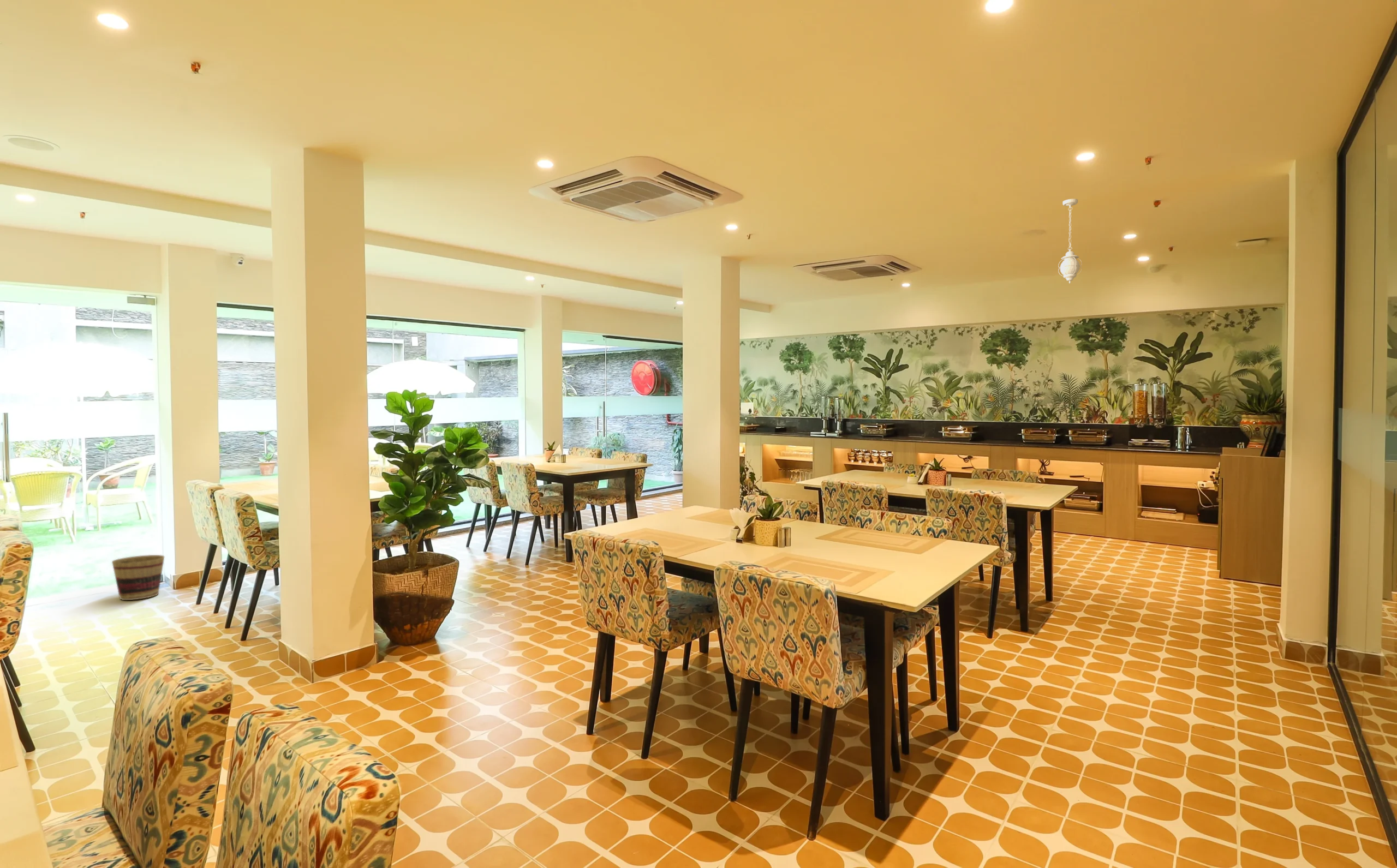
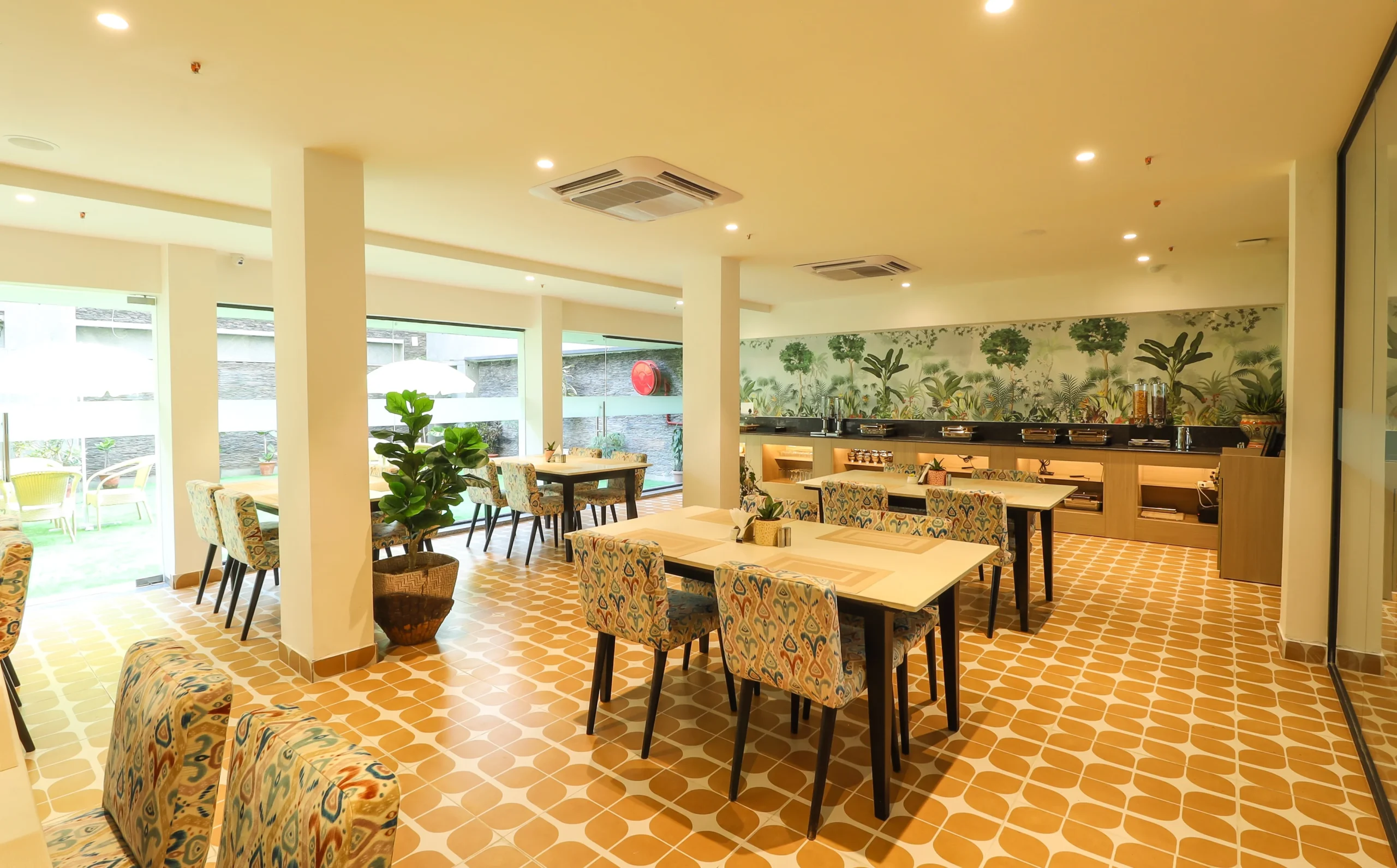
- pendant light [1058,198,1082,284]
- basket [111,554,165,601]
